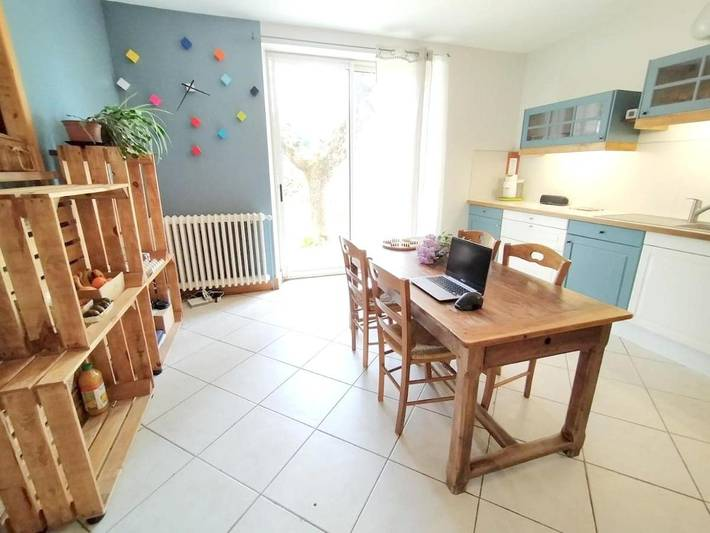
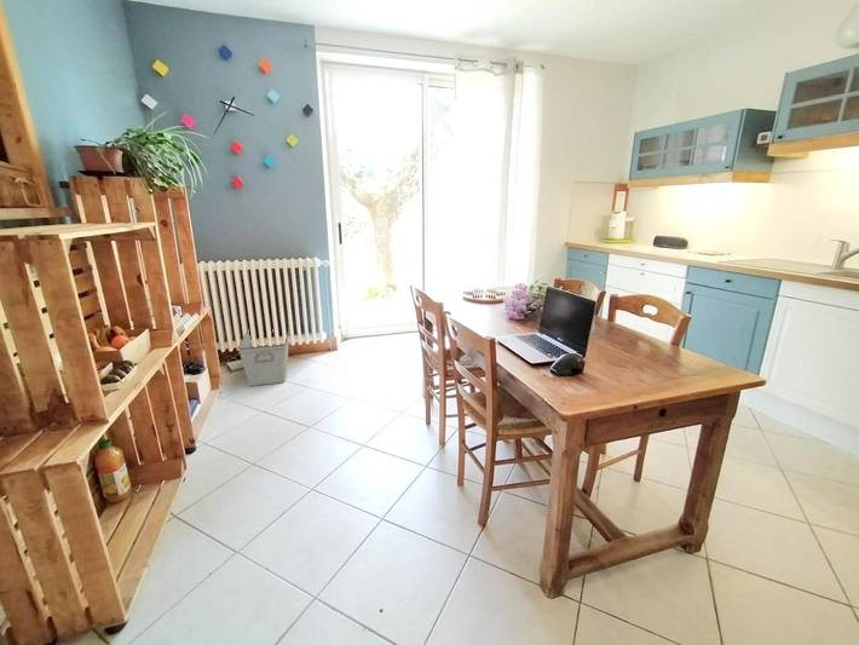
+ storage bin [237,326,290,387]
